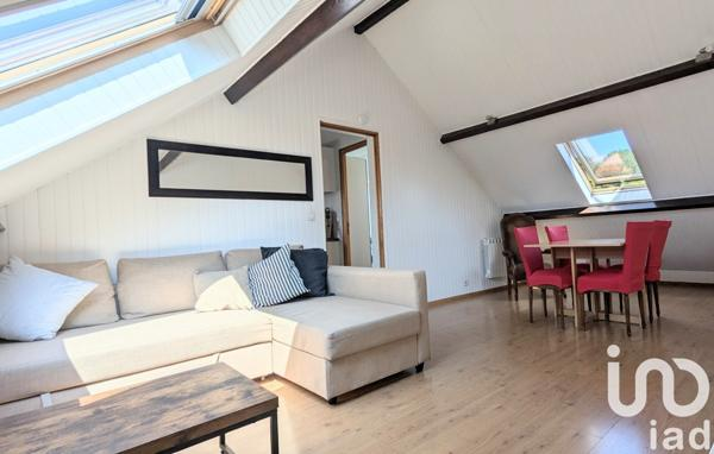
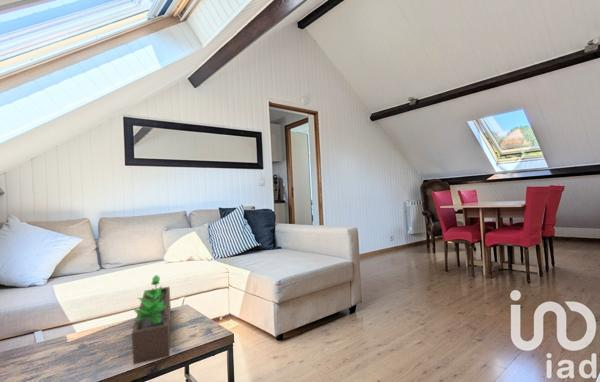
+ succulent planter [131,274,172,366]
